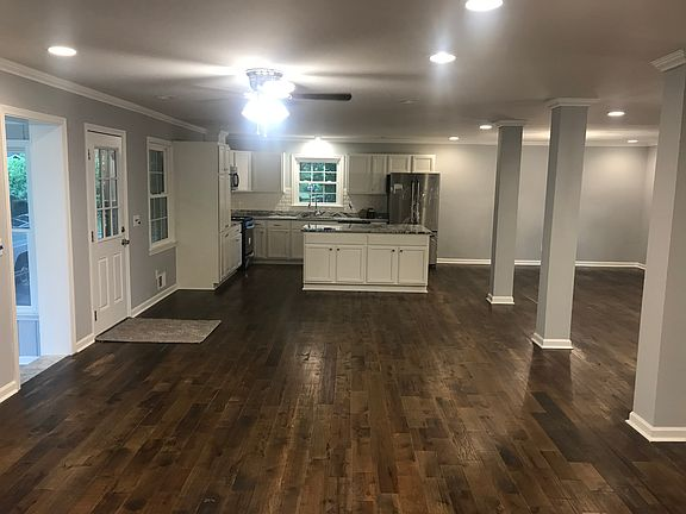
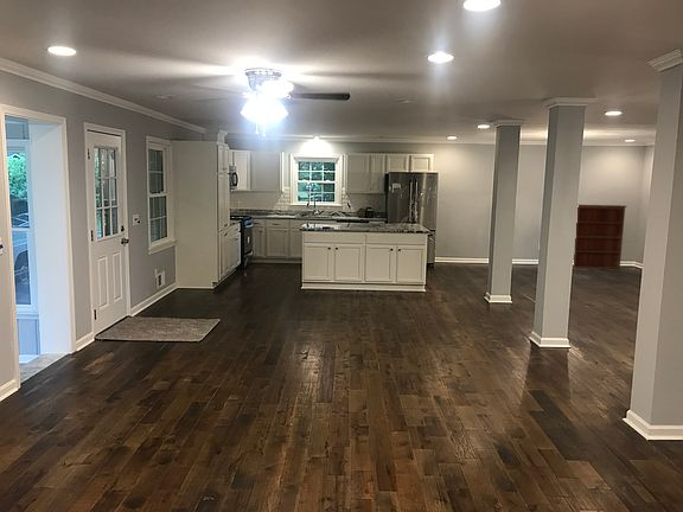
+ bookcase [573,204,627,270]
